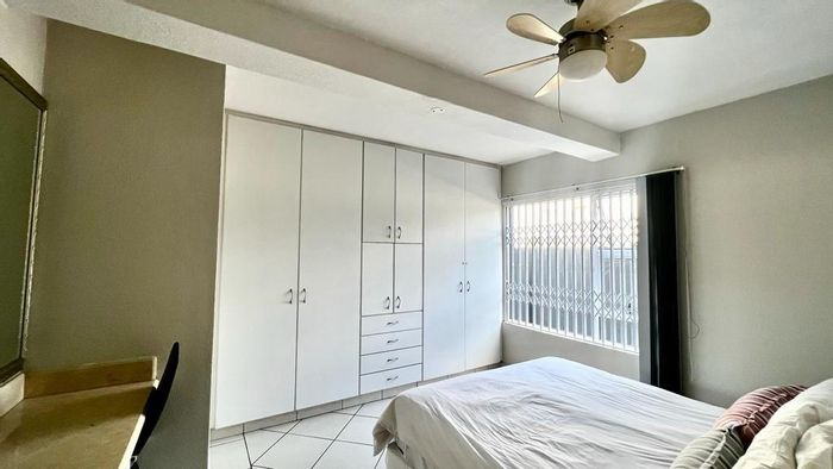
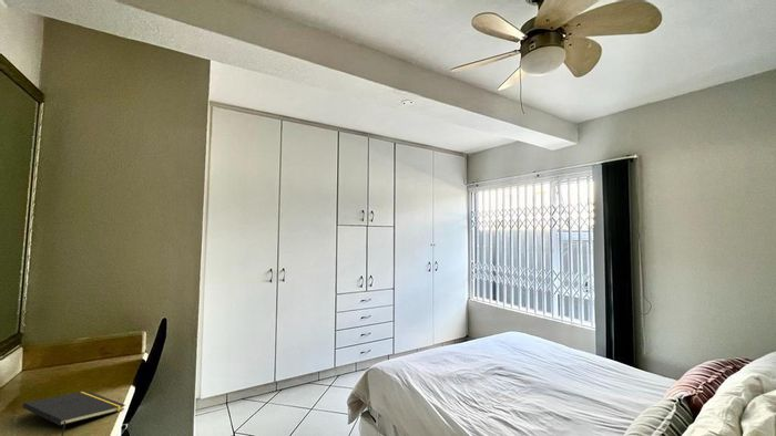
+ notepad [21,390,126,436]
